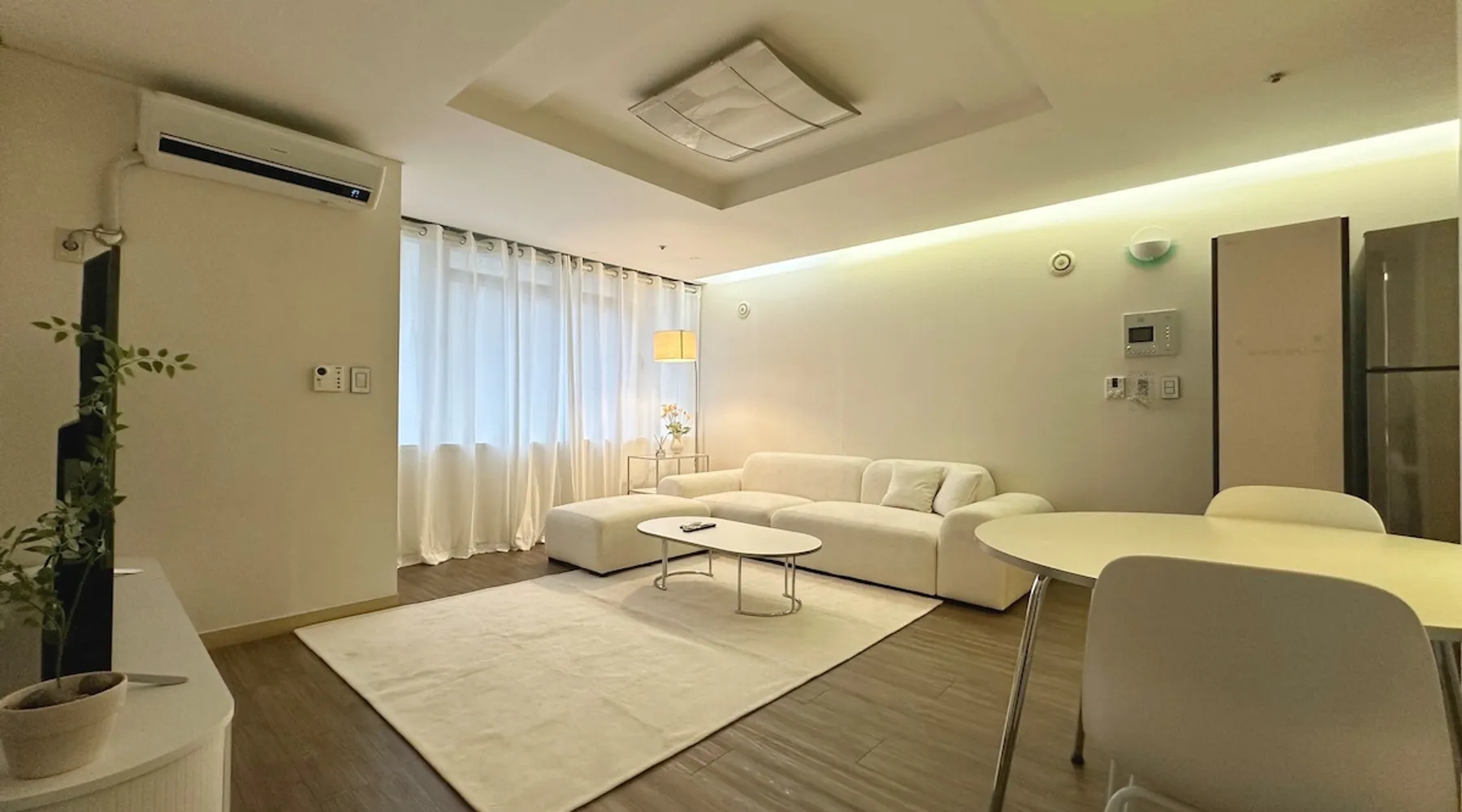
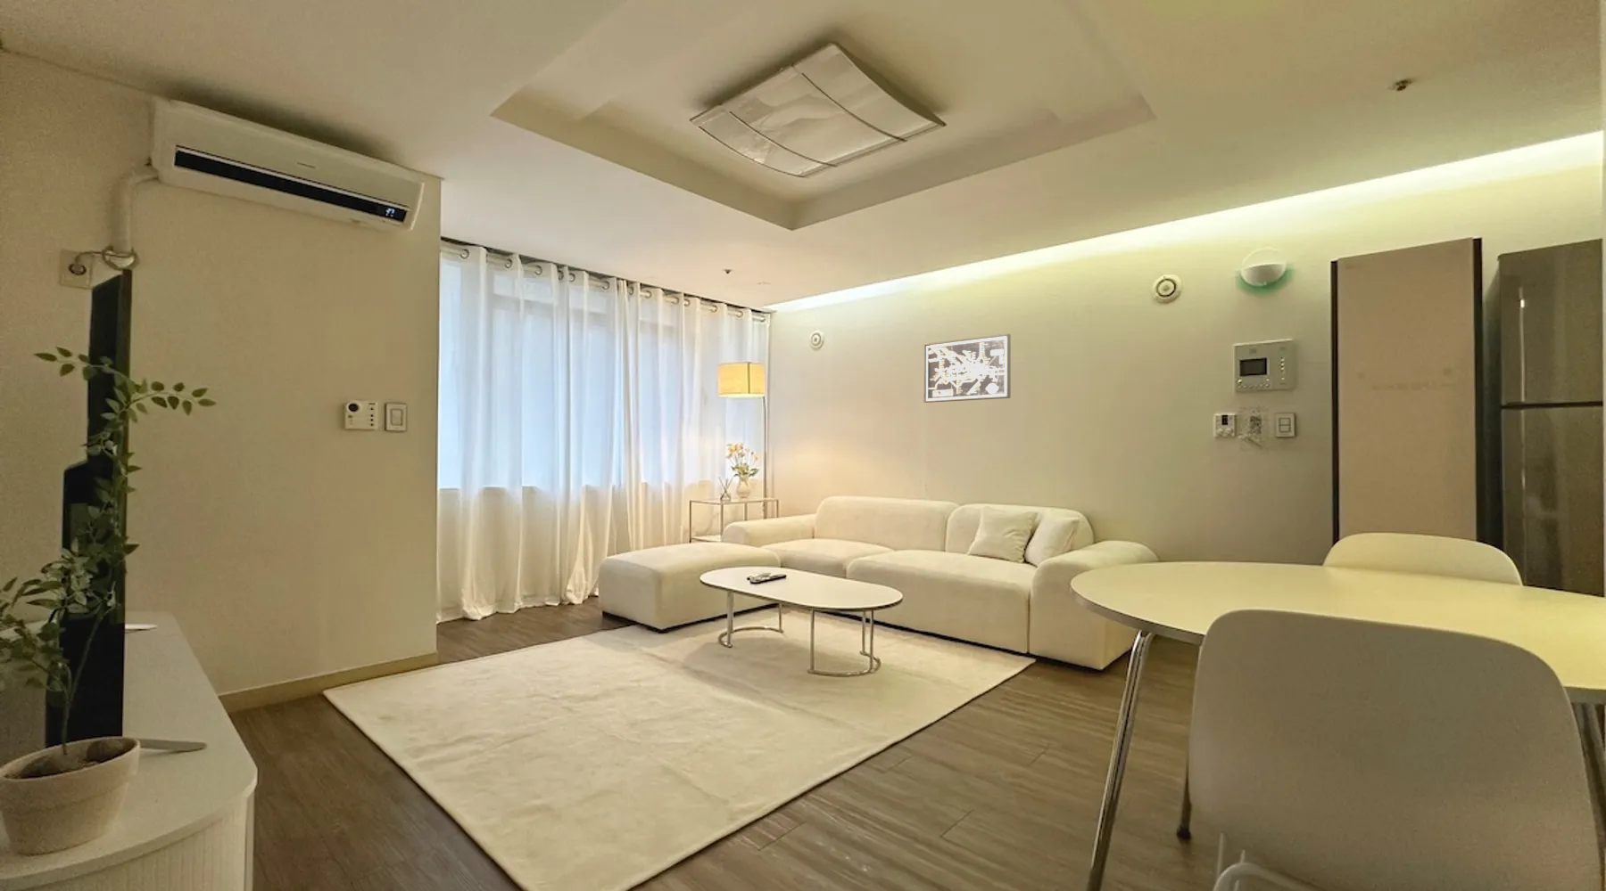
+ wall art [923,332,1012,404]
